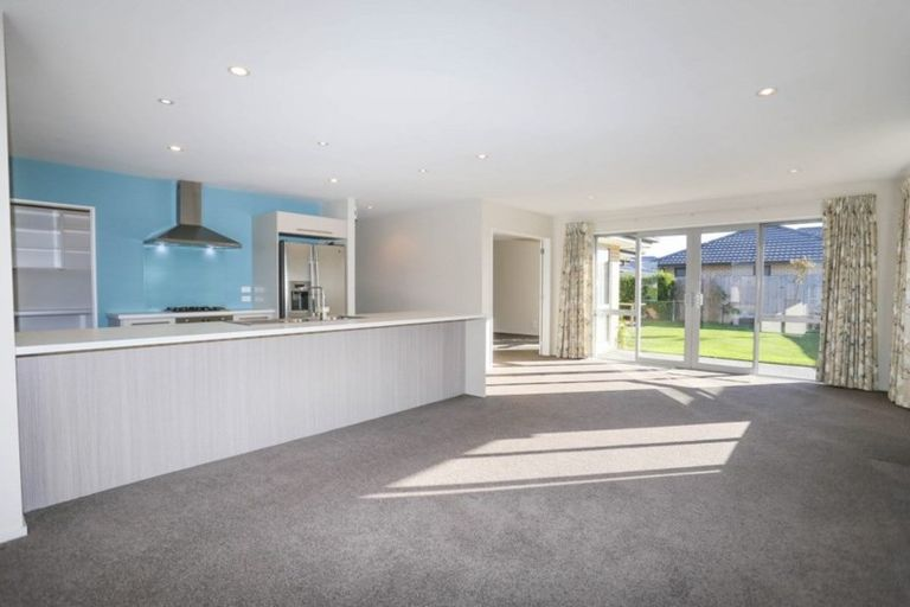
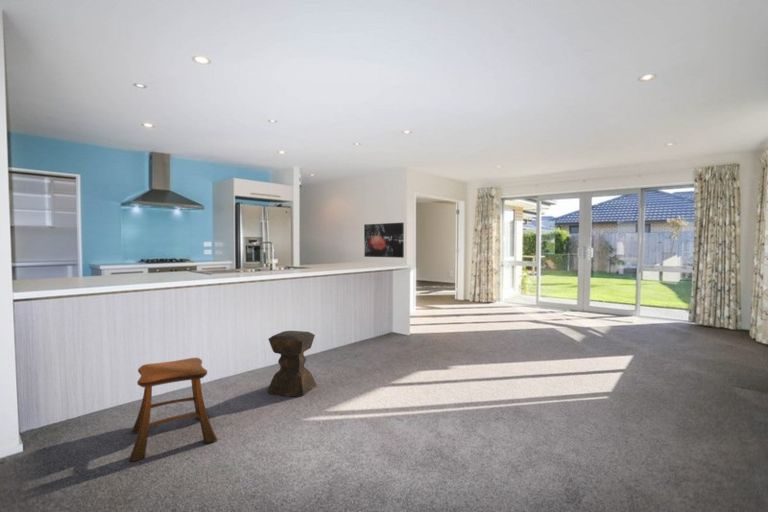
+ stool [129,357,218,463]
+ wall art [363,222,405,259]
+ stool [266,330,317,398]
